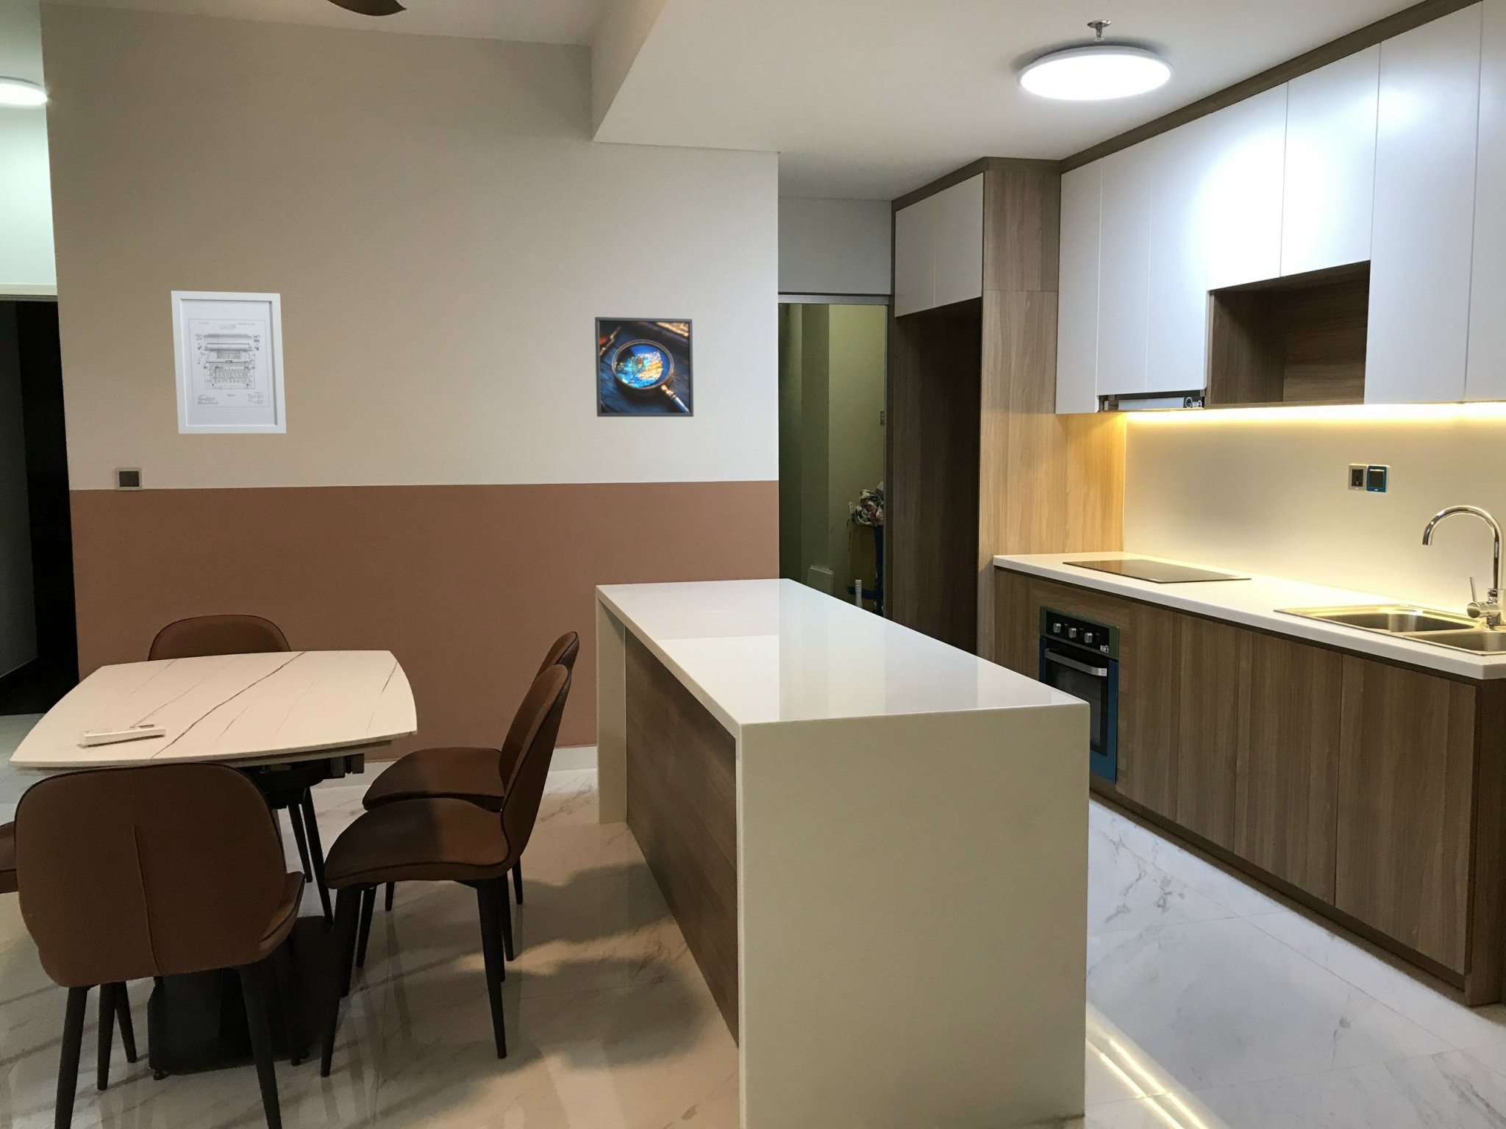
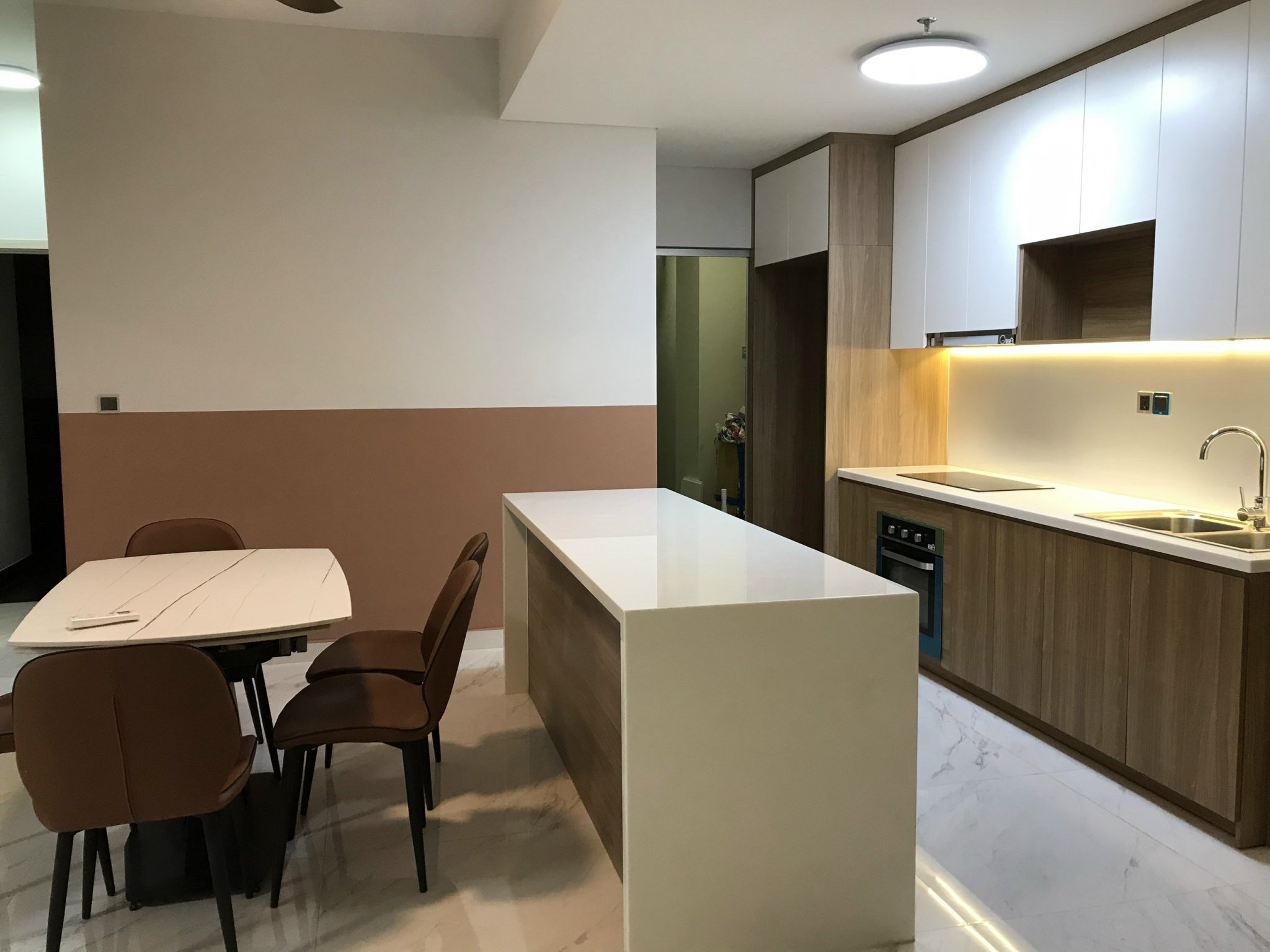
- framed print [594,317,694,417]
- wall art [171,291,287,434]
